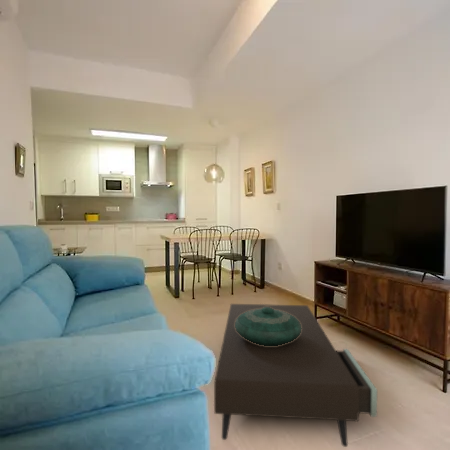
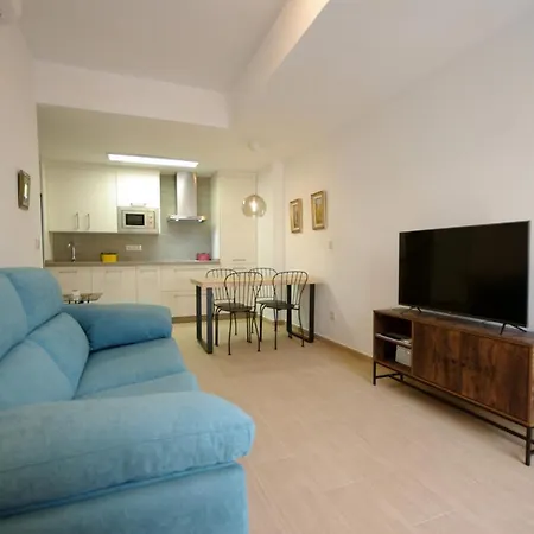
- coffee table [213,303,378,448]
- decorative bowl [235,307,302,346]
